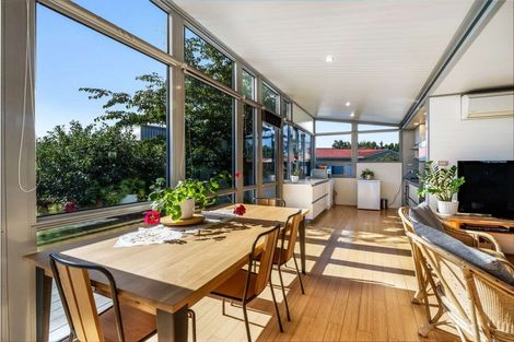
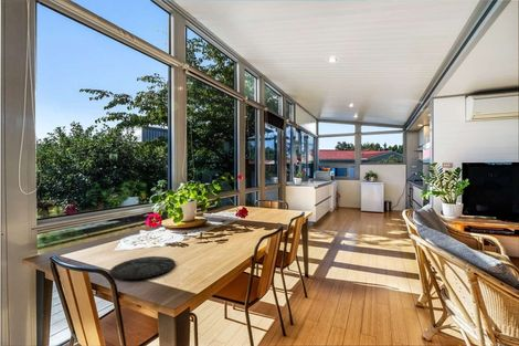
+ plate [109,255,177,281]
